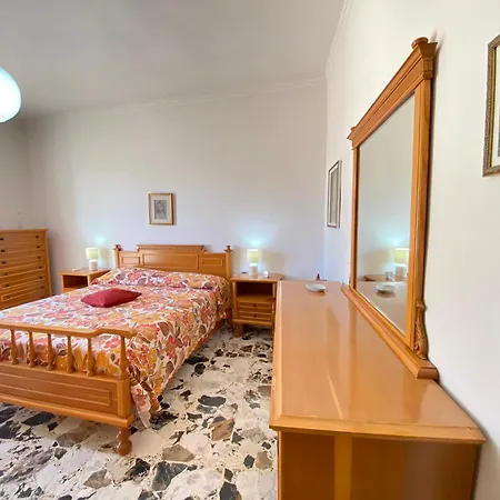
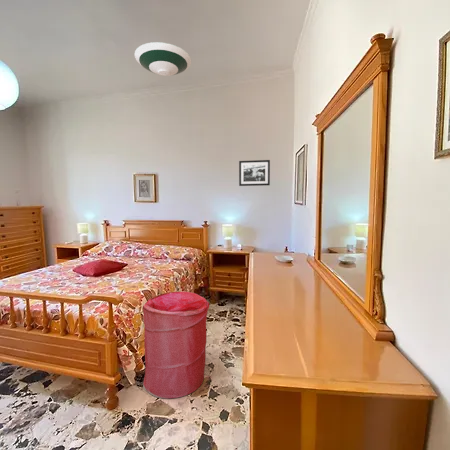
+ laundry hamper [142,291,210,400]
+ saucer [133,41,192,77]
+ picture frame [238,159,271,187]
